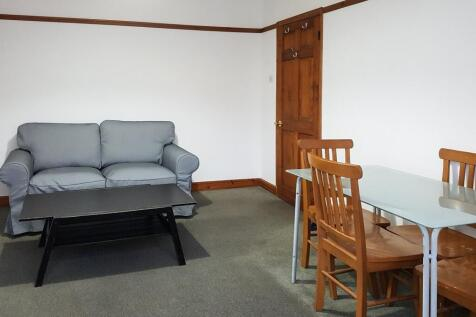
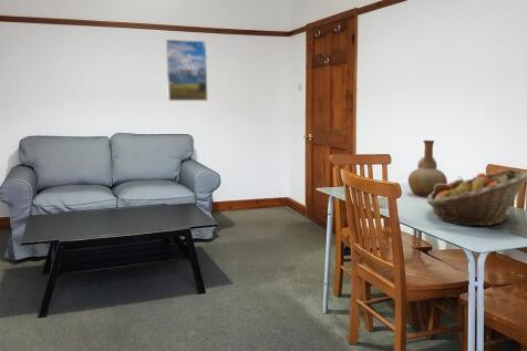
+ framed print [165,39,209,102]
+ fruit basket [426,168,527,228]
+ vase [407,140,448,198]
